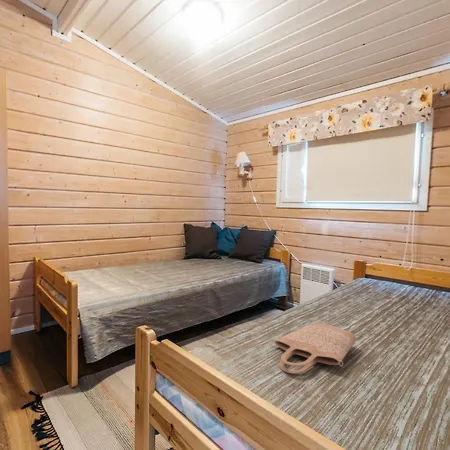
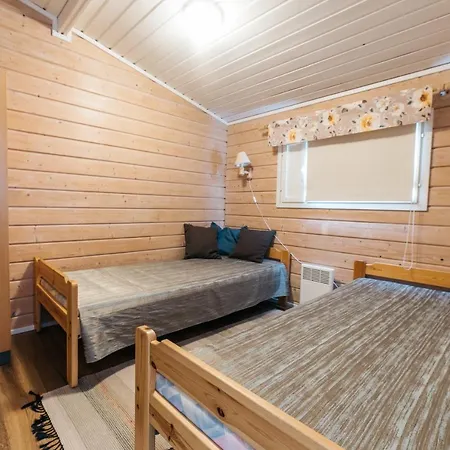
- shopping bag [272,322,357,375]
